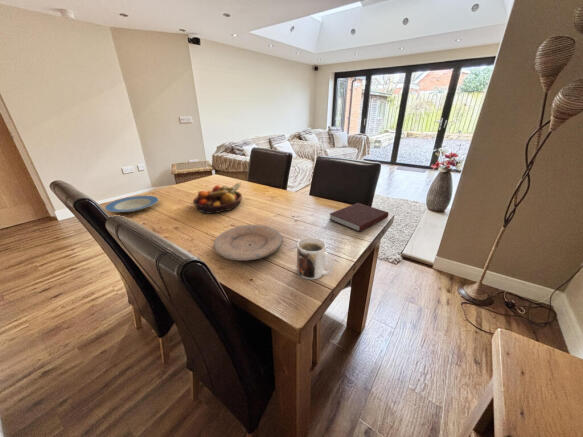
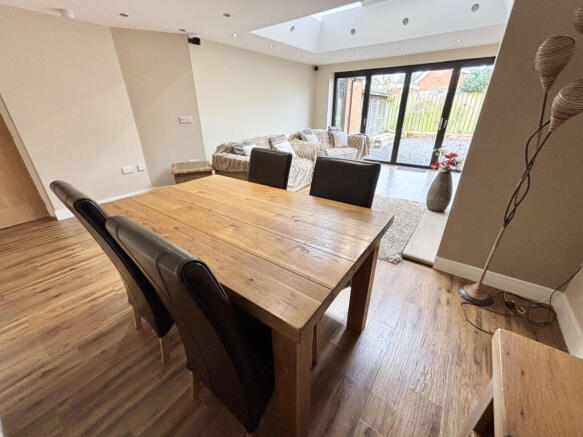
- plate [104,195,159,213]
- fruit bowl [192,182,243,215]
- mug [296,236,334,280]
- plate [213,224,283,261]
- notebook [328,202,389,233]
